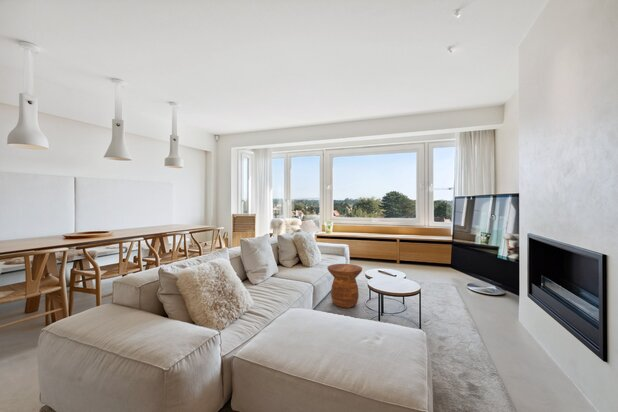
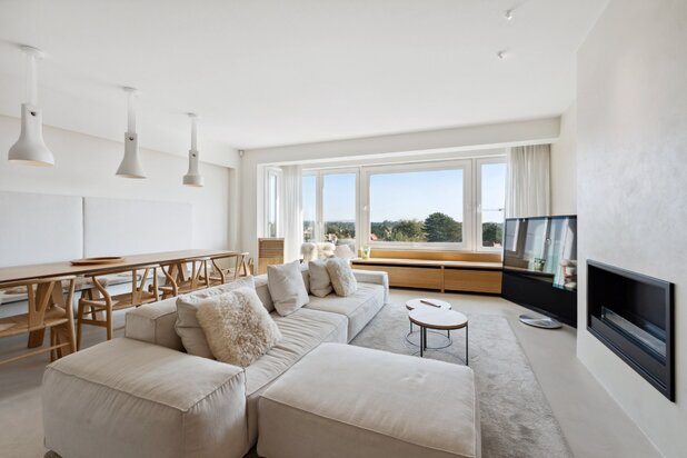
- side table [326,263,363,309]
